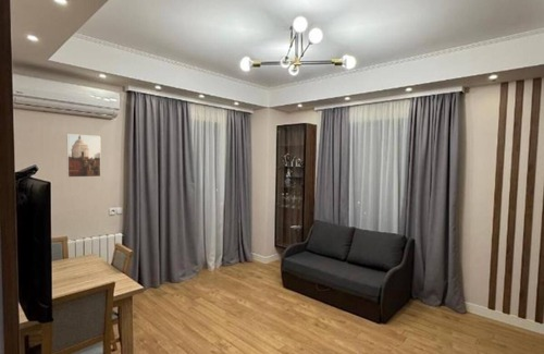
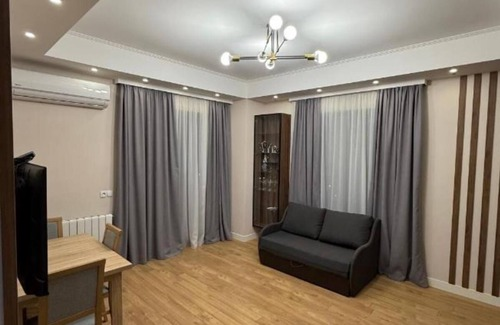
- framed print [66,133,102,179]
